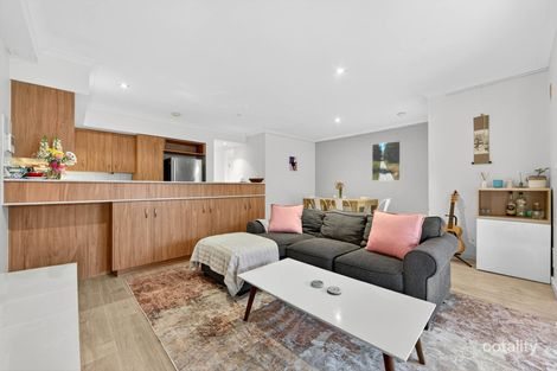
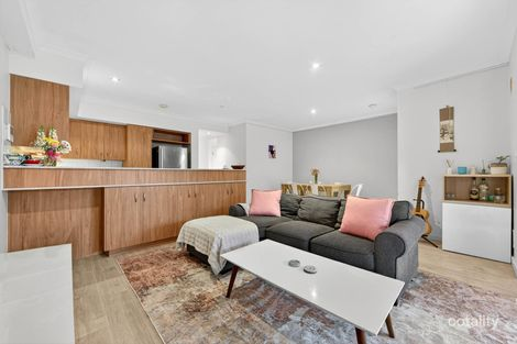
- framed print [371,140,402,181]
